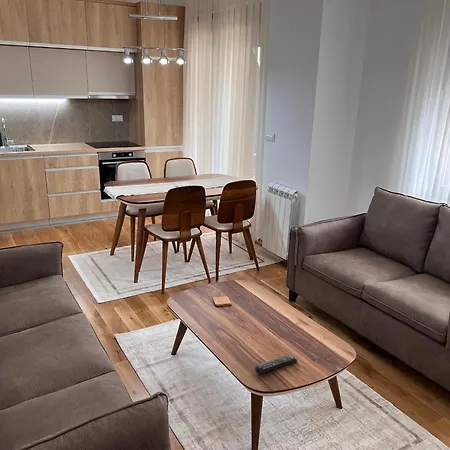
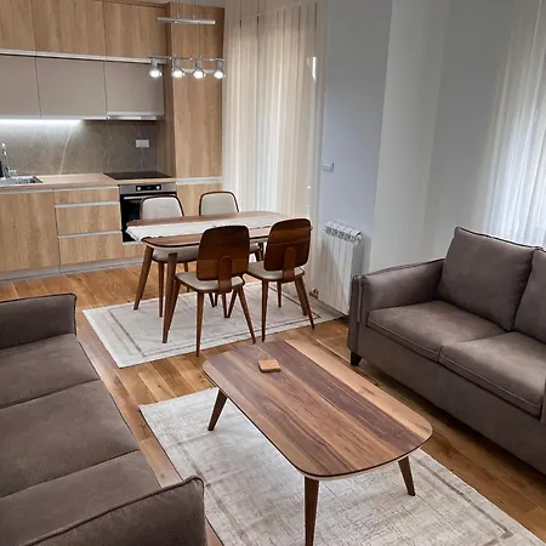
- remote control [254,353,298,375]
